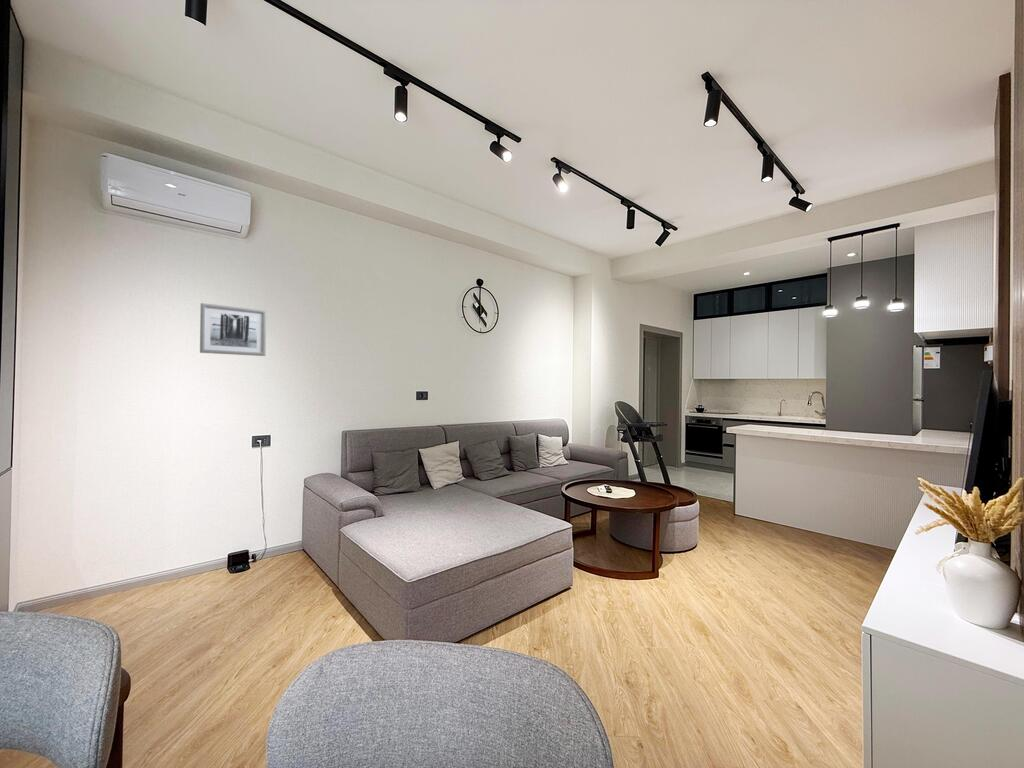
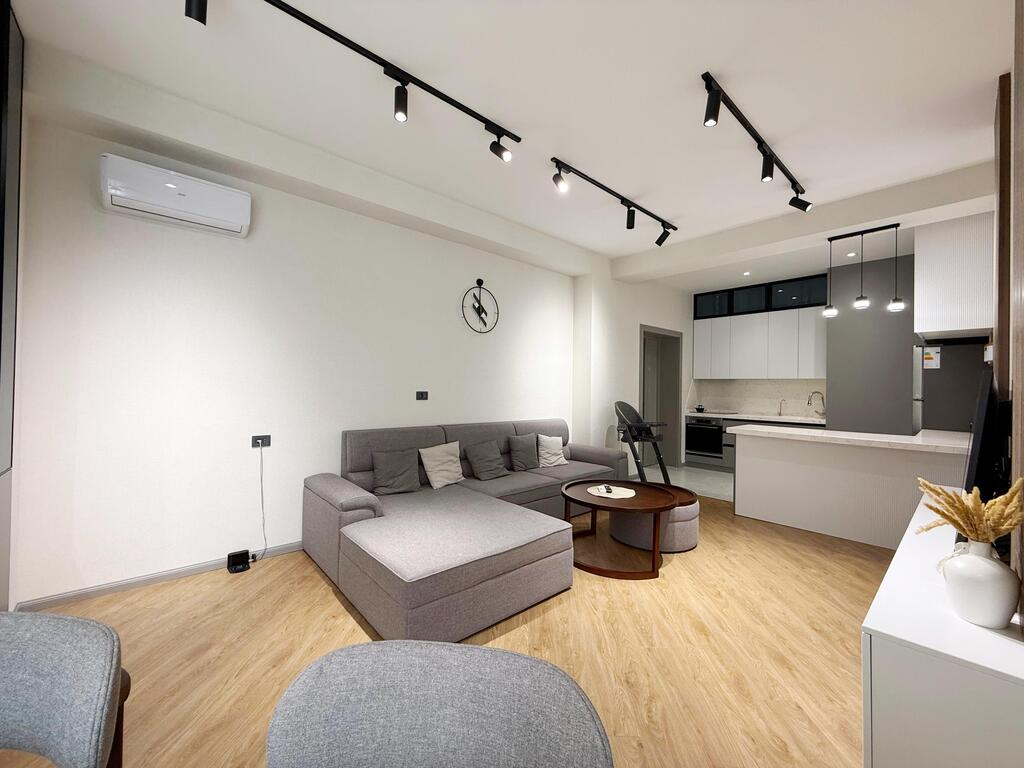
- wall art [199,302,267,357]
